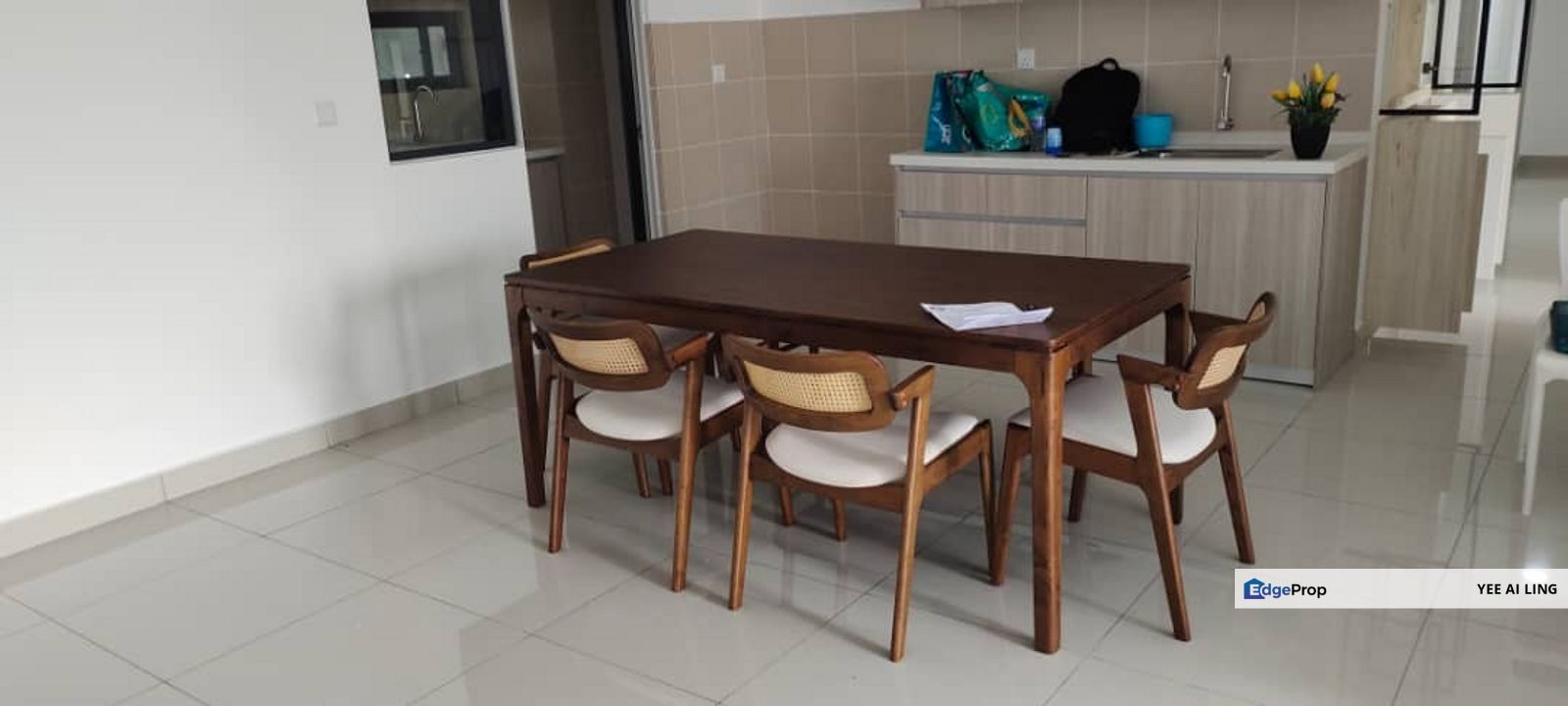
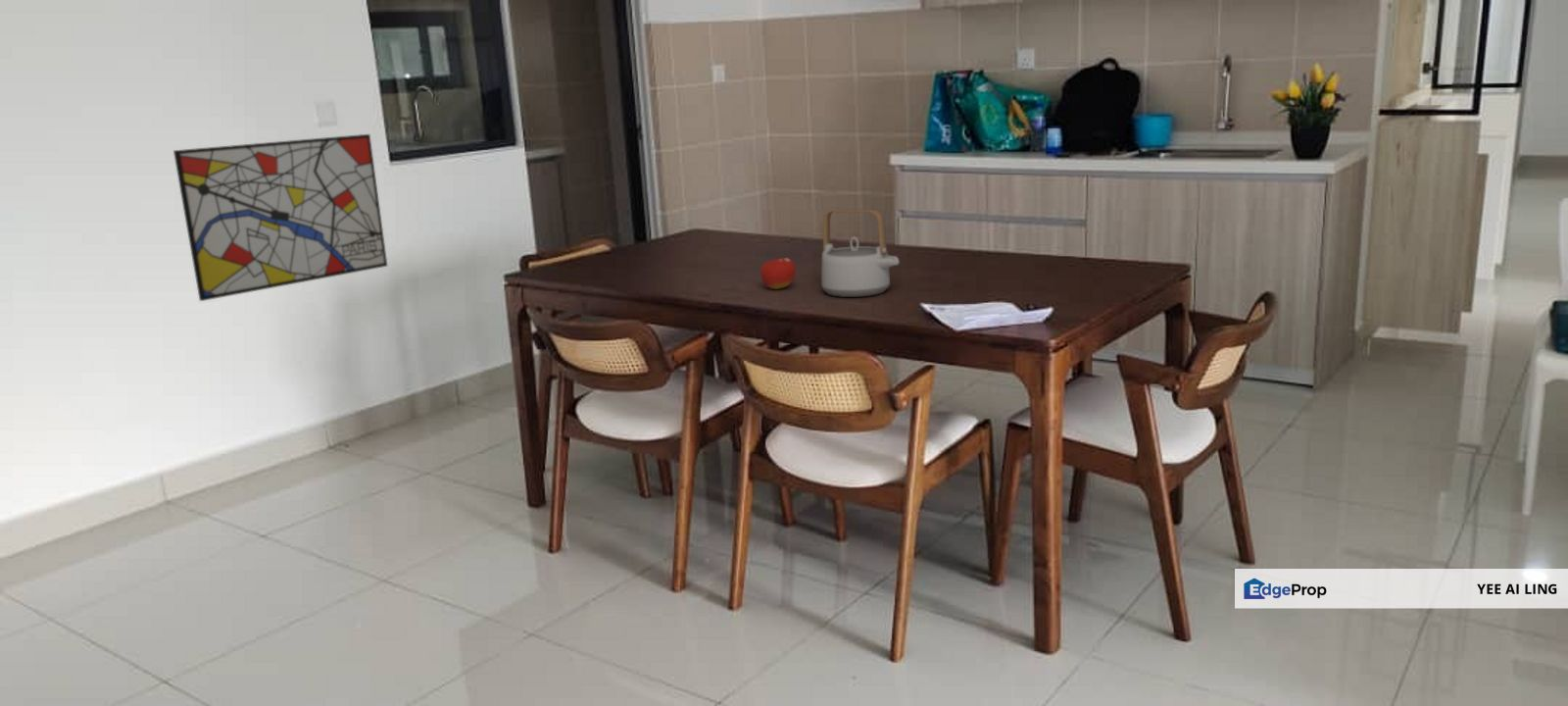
+ teapot [820,208,901,298]
+ fruit [760,253,797,290]
+ wall art [172,133,388,302]
